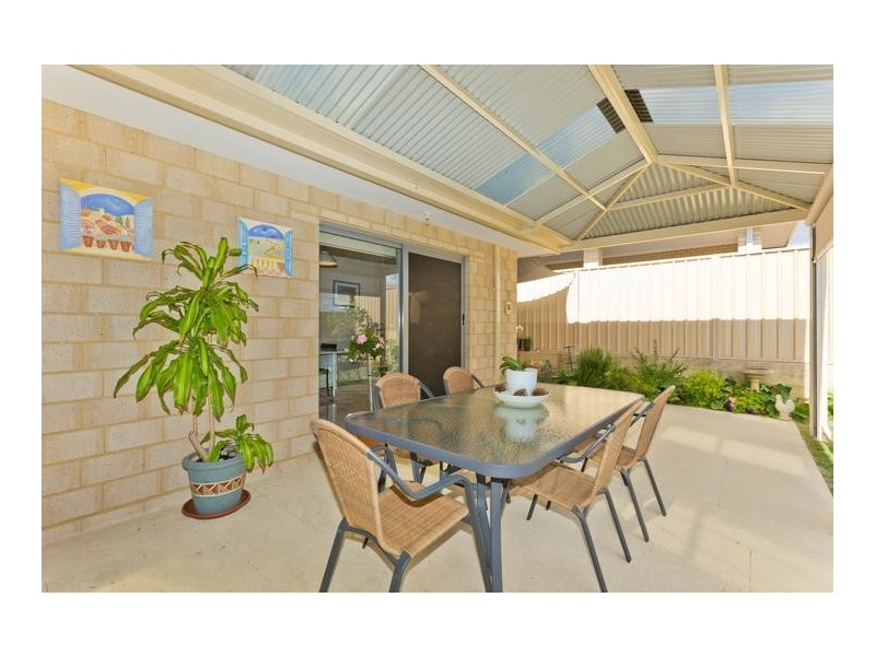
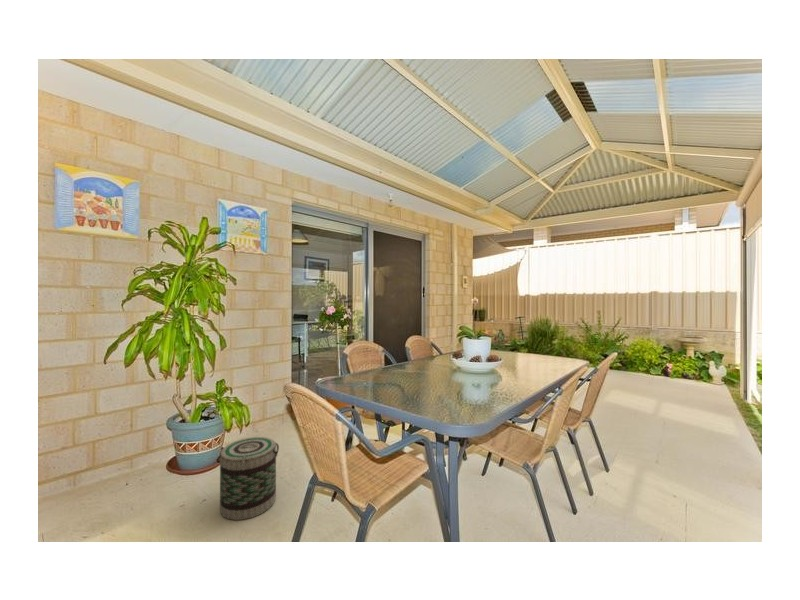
+ basket [215,436,280,521]
